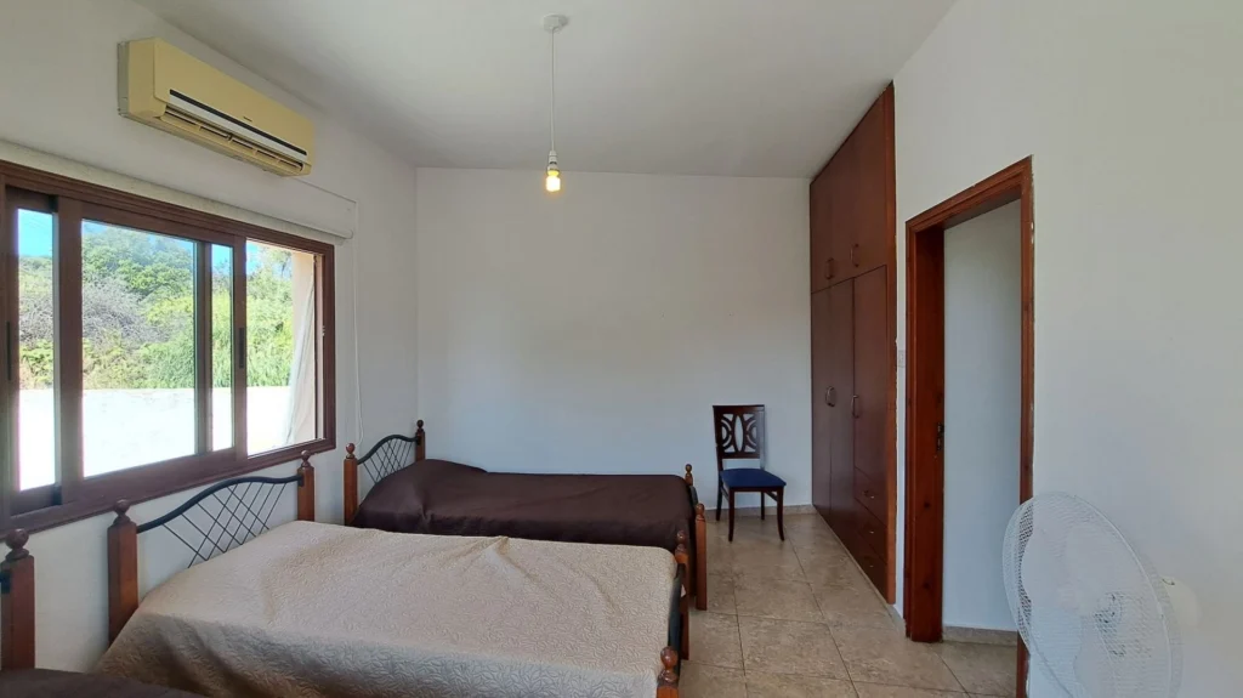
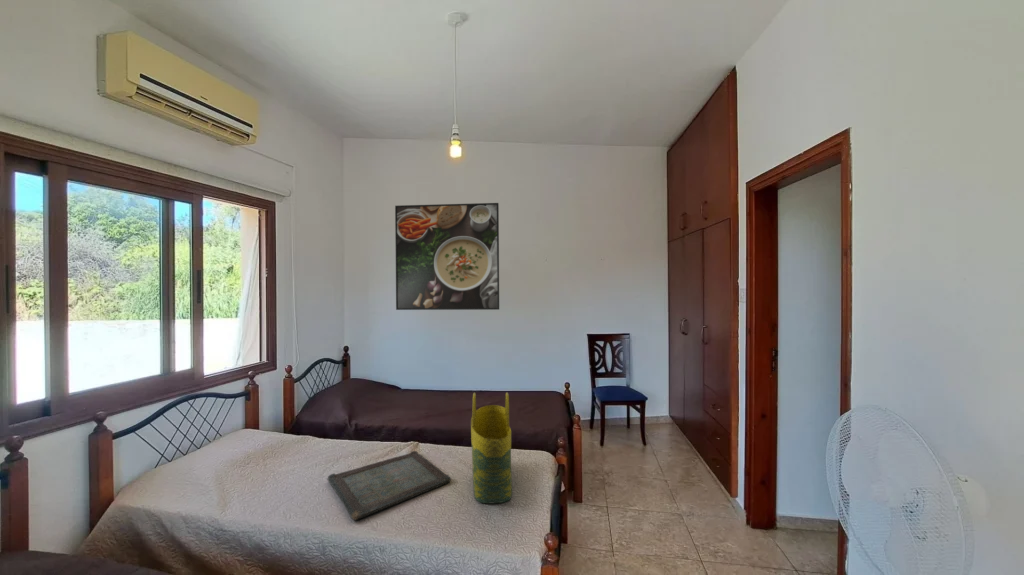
+ tote bag [470,392,513,504]
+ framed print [394,202,500,311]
+ serving tray [327,450,452,521]
